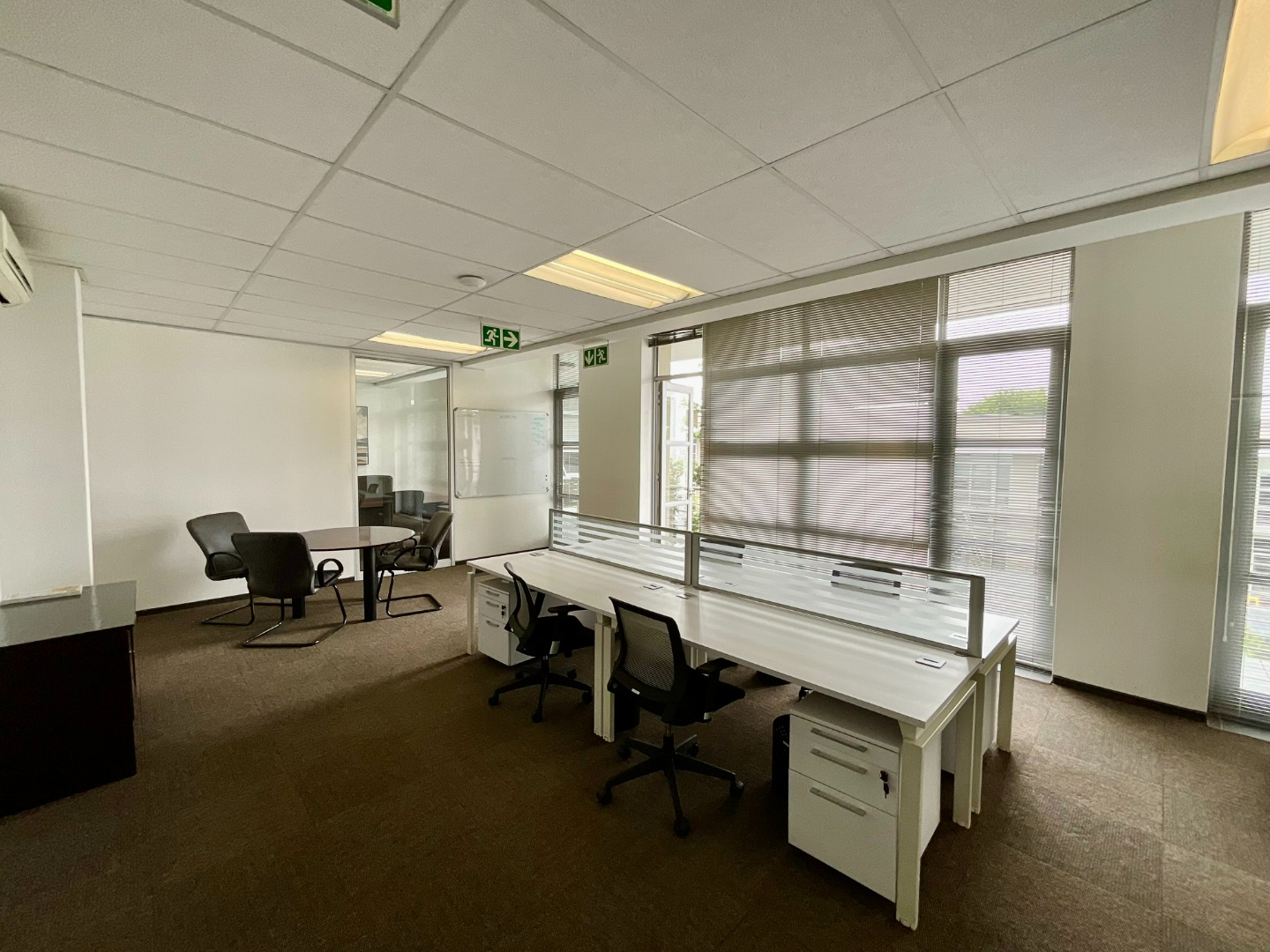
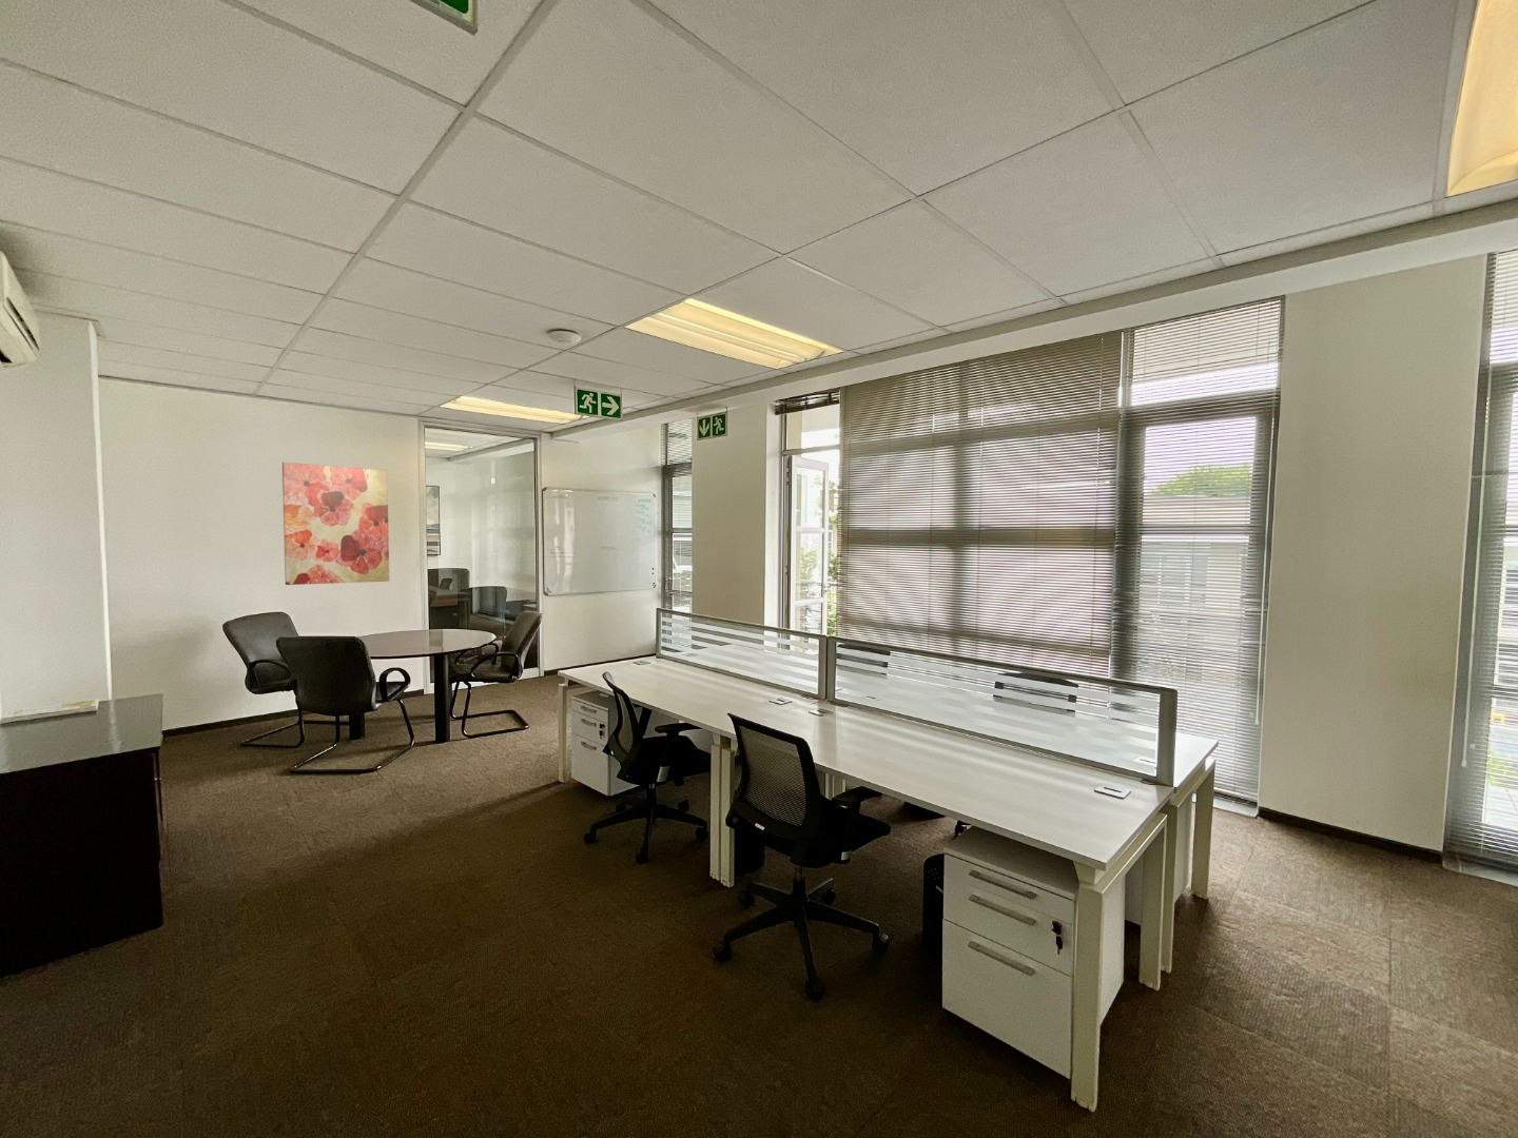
+ wall art [281,461,390,586]
